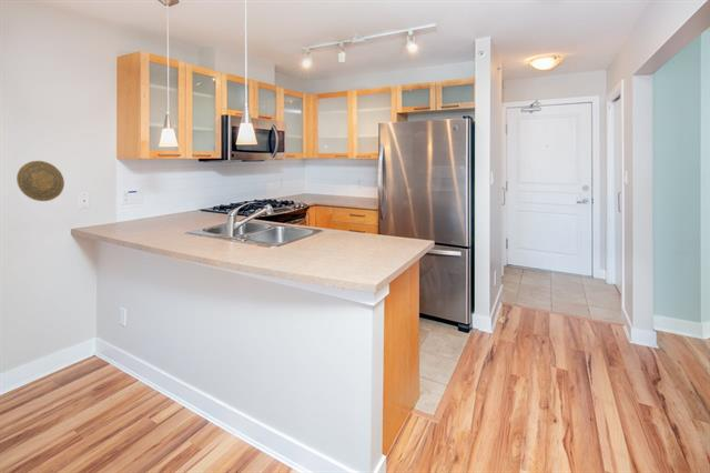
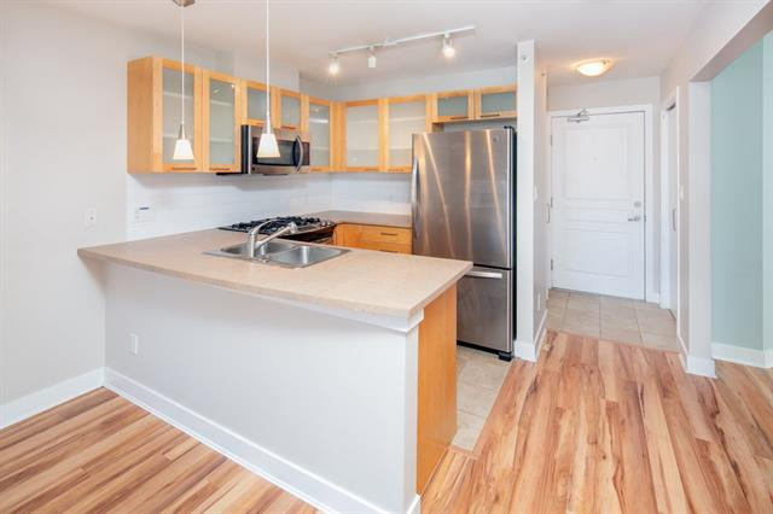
- decorative plate [16,160,65,202]
